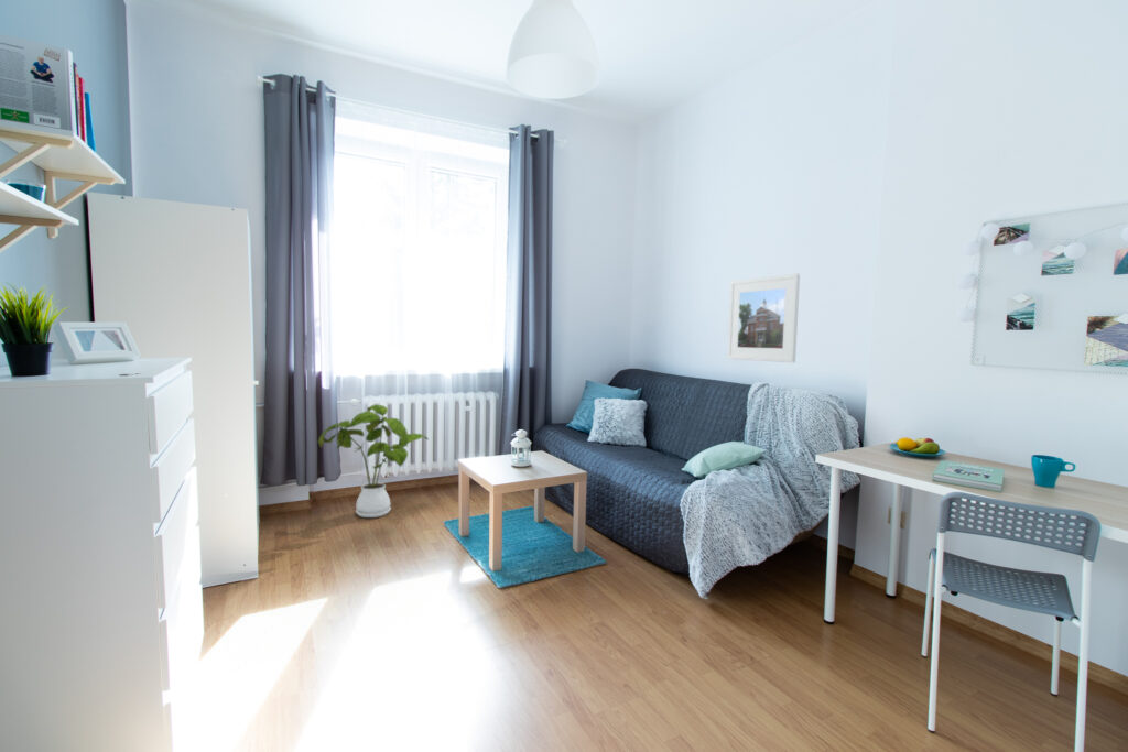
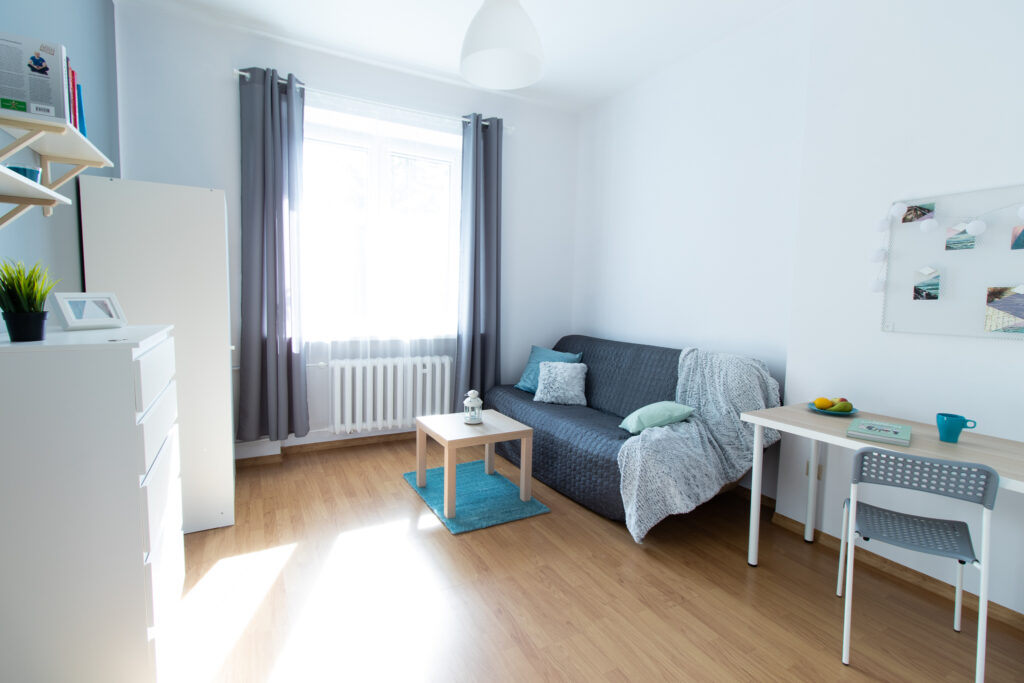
- house plant [317,403,430,519]
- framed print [726,272,801,363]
